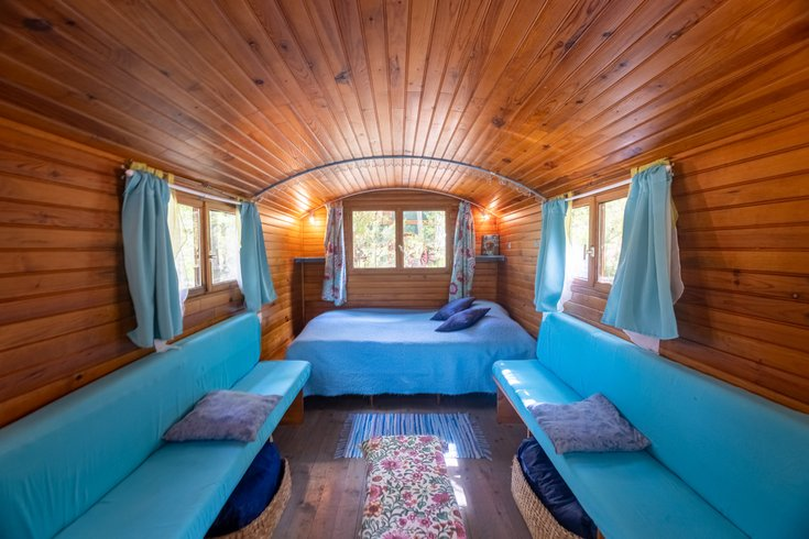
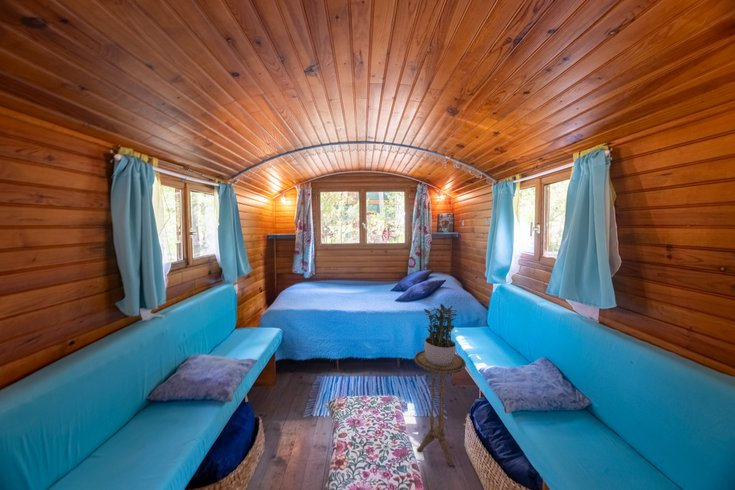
+ potted plant [423,303,458,366]
+ side table [413,349,467,467]
